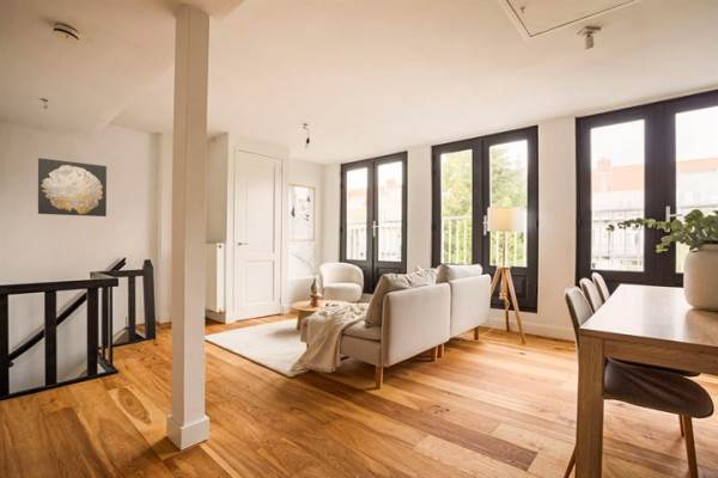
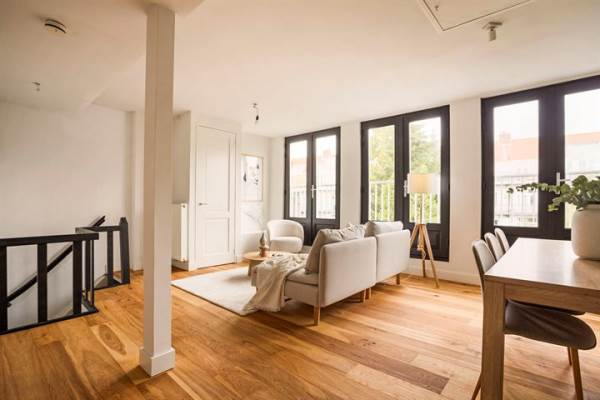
- wall art [37,157,108,217]
